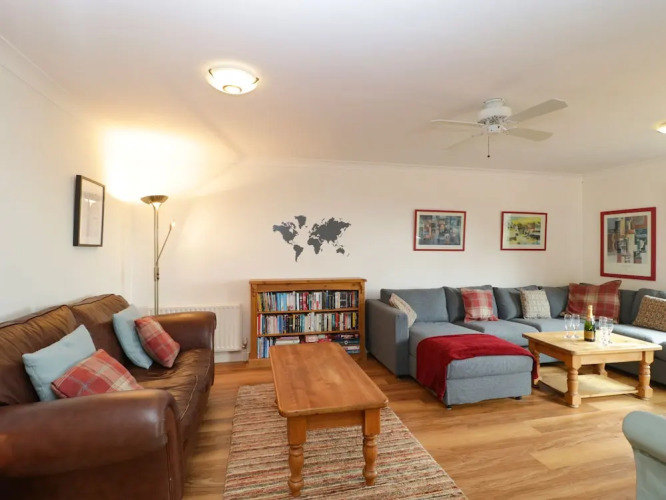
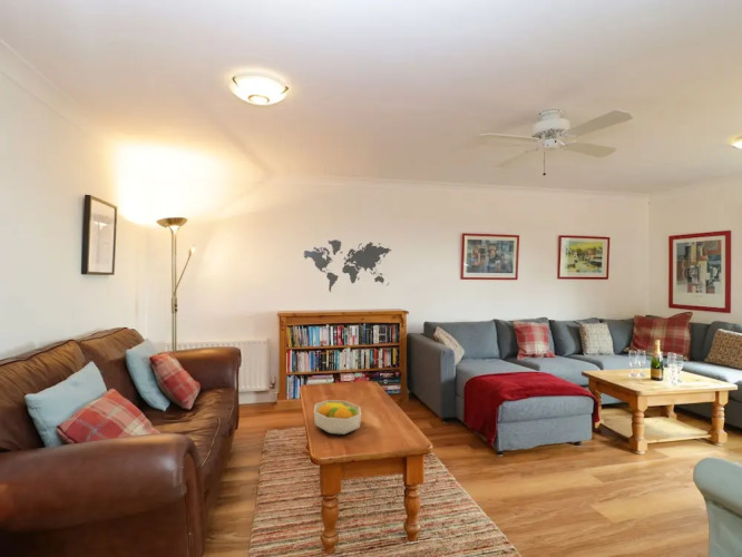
+ fruit bowl [313,399,362,436]
